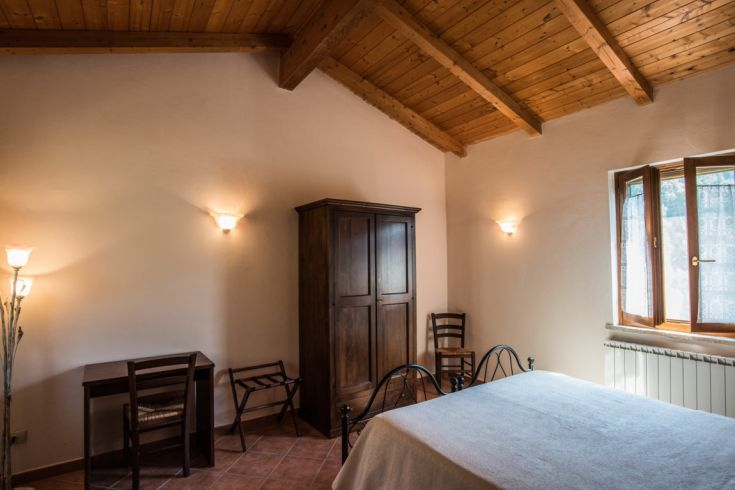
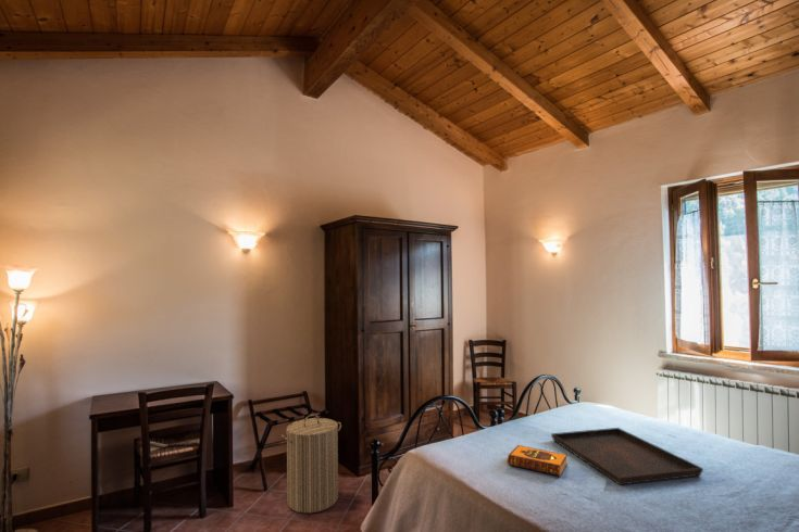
+ hardback book [507,444,569,478]
+ serving tray [550,427,704,486]
+ laundry hamper [280,413,342,514]
